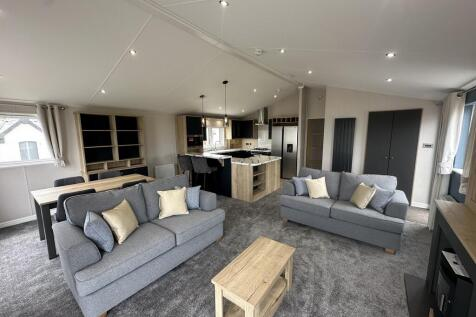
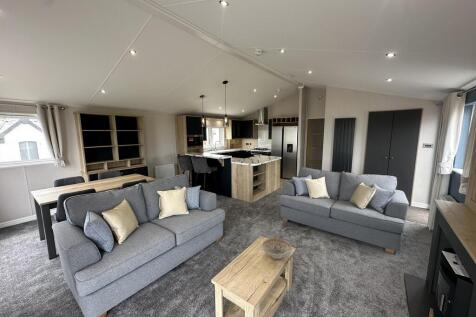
+ decorative bowl [261,237,292,260]
